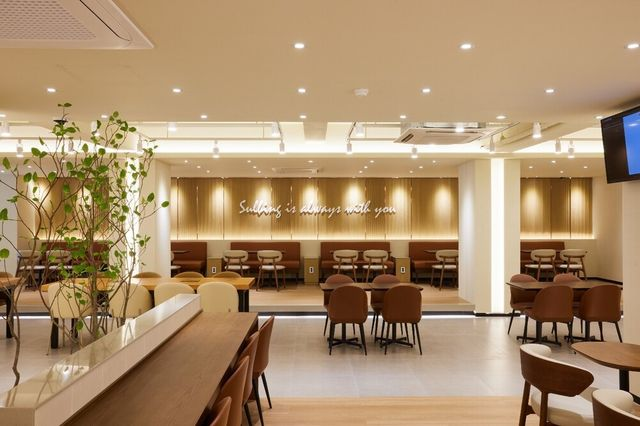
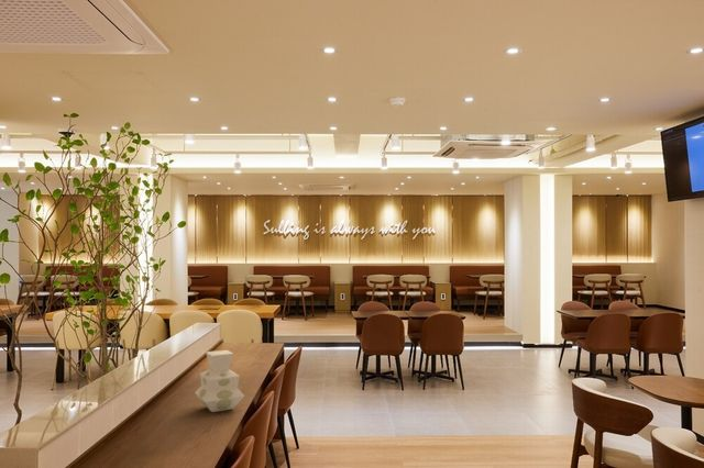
+ vase [194,349,246,413]
